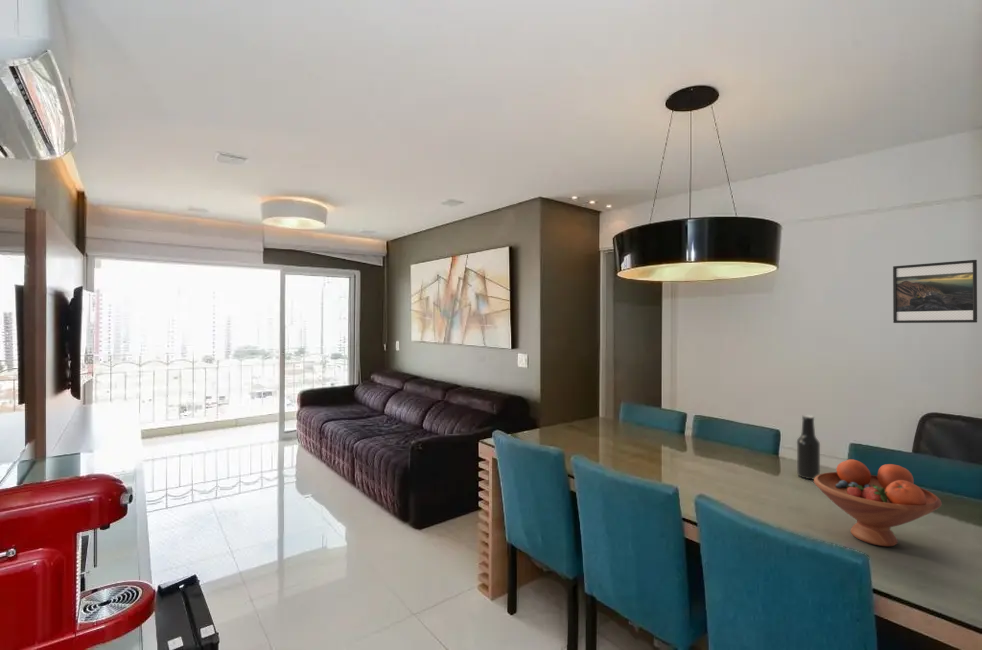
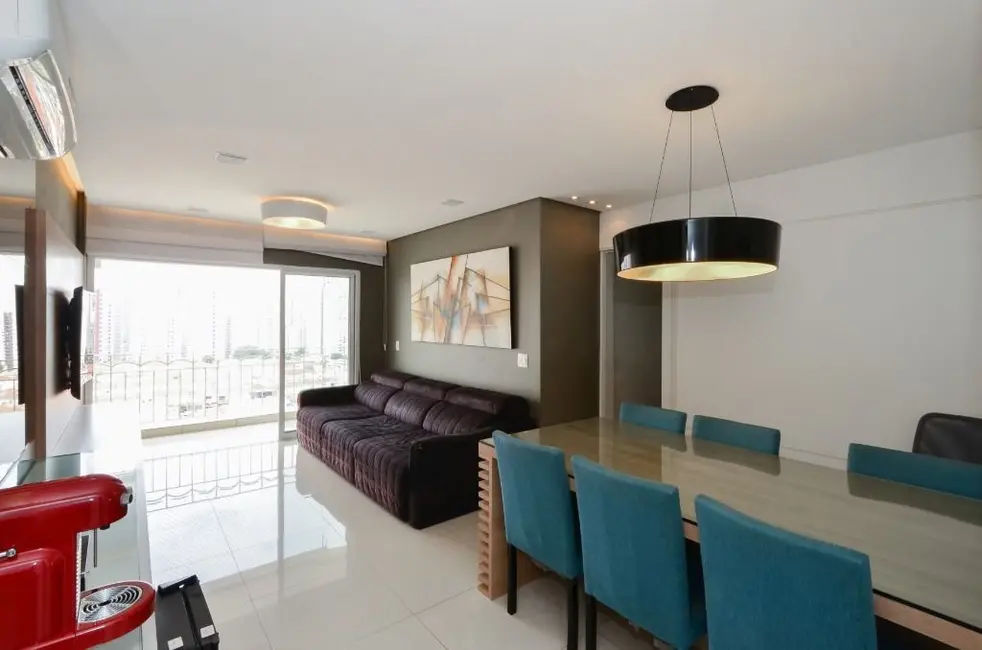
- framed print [892,259,978,324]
- fruit bowl [813,458,943,547]
- beer bottle [796,414,821,480]
